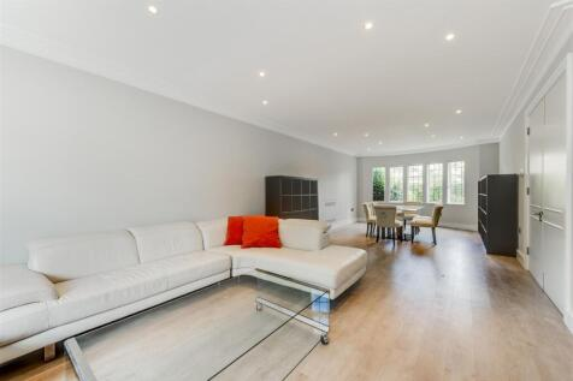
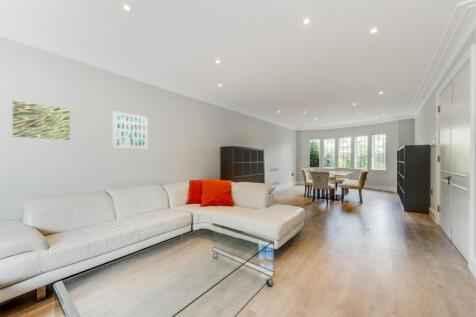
+ wall art [112,110,149,150]
+ wall art [12,100,71,141]
